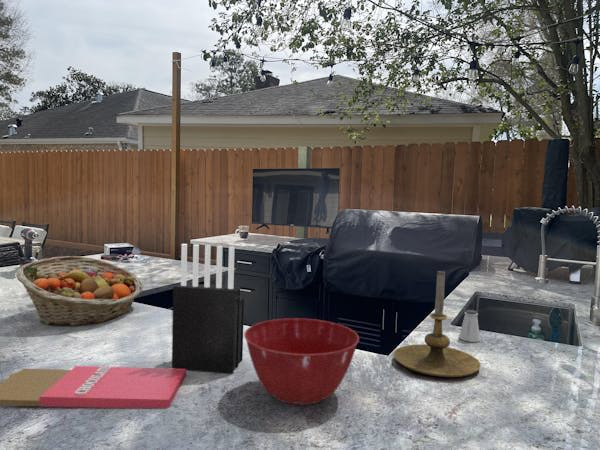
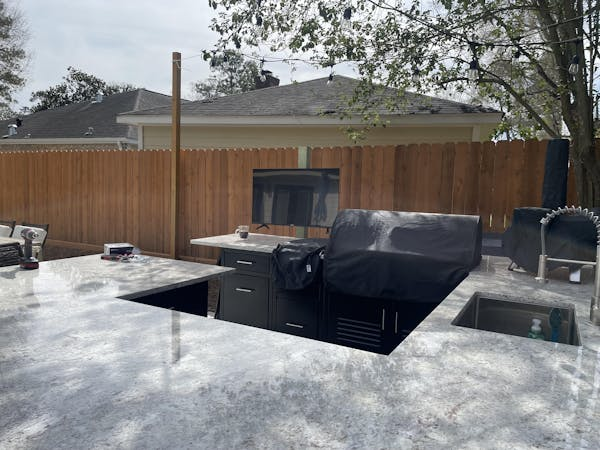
- fruit basket [15,255,143,327]
- mixing bowl [243,317,360,406]
- knife block [171,243,245,375]
- cutting board [0,365,187,409]
- saltshaker [458,309,481,343]
- candle holder [393,269,482,378]
